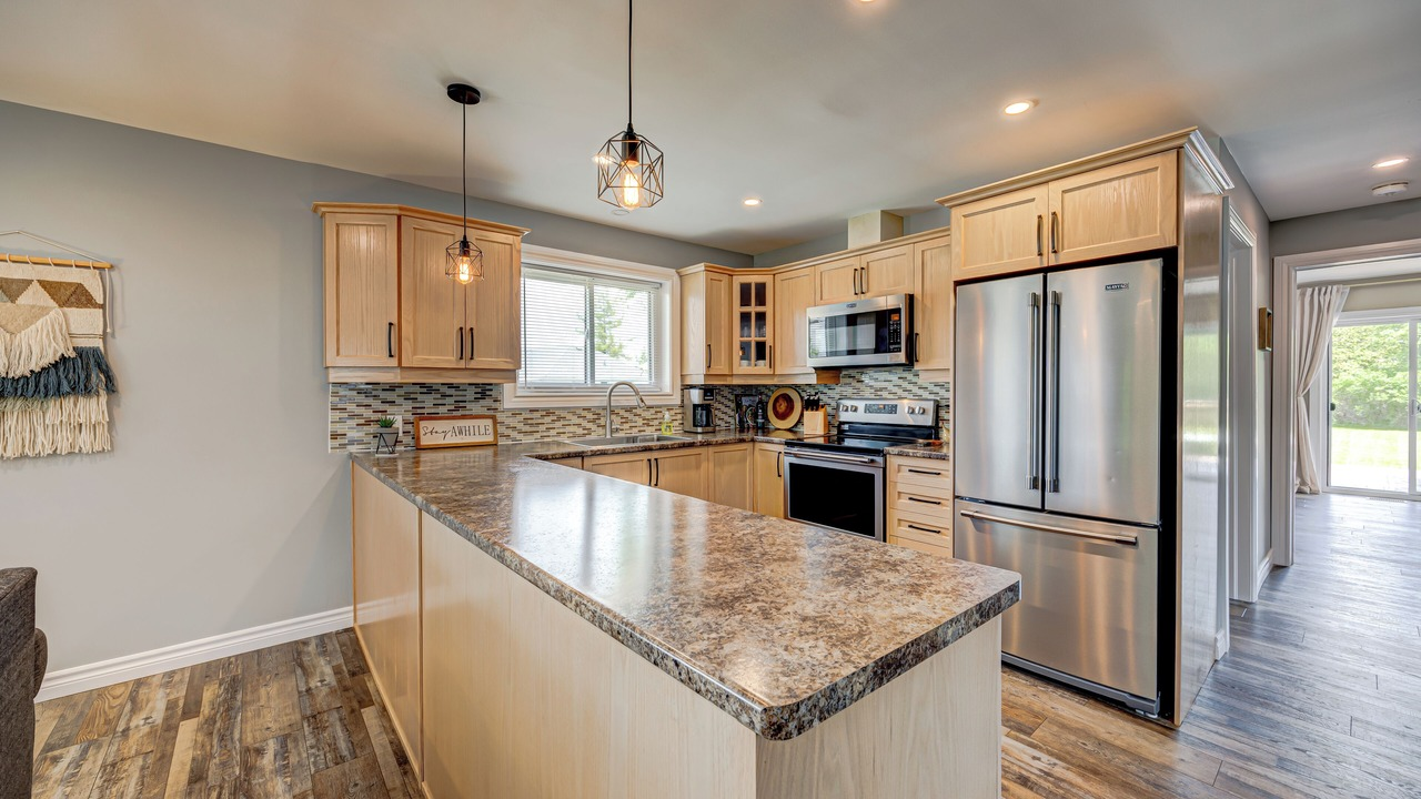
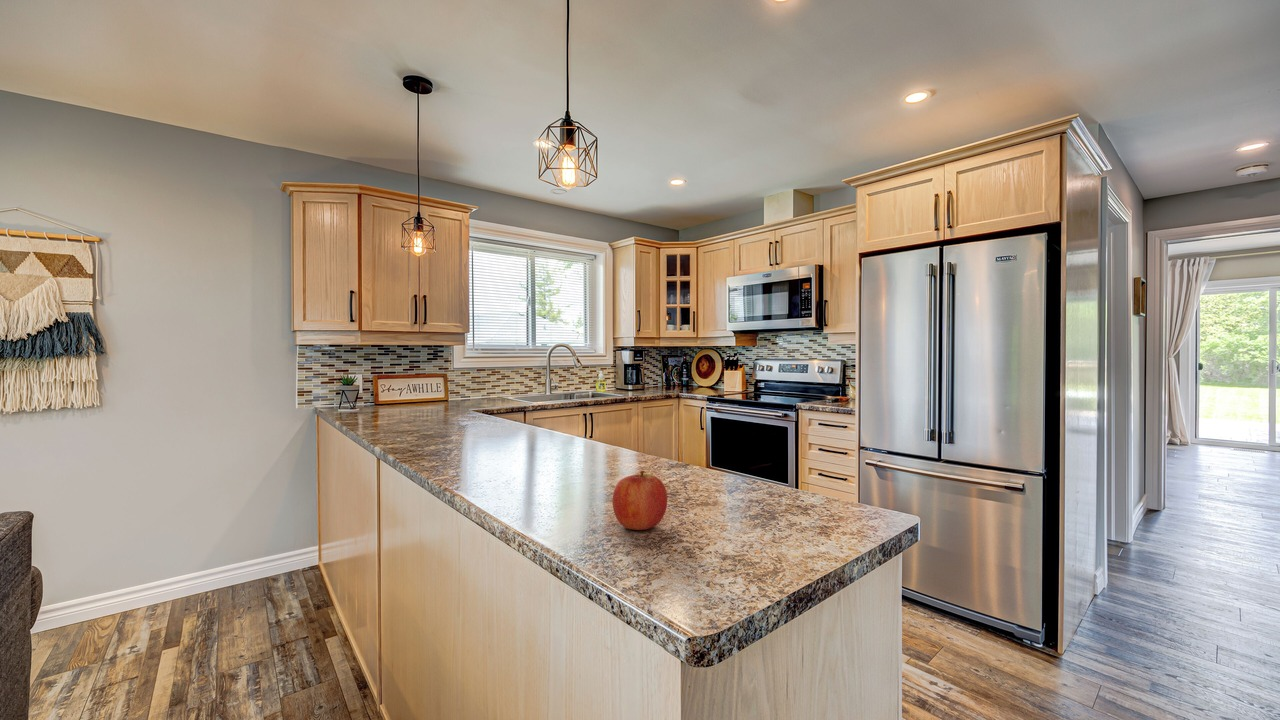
+ fruit [612,470,668,531]
